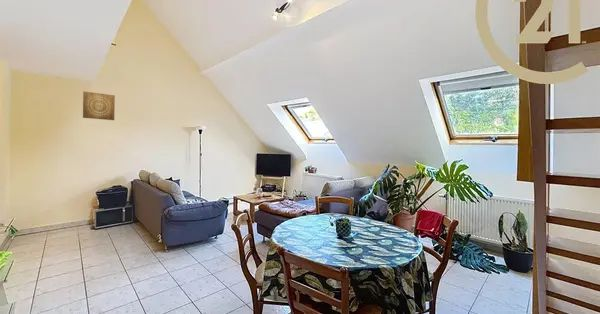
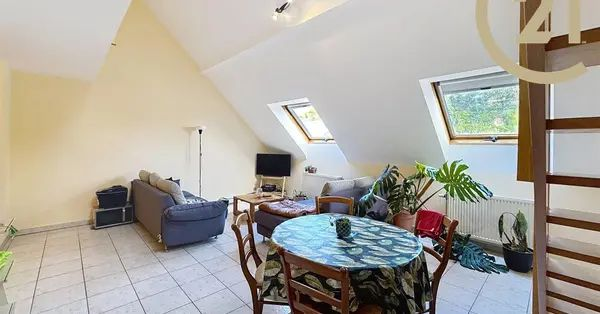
- wall art [82,90,116,121]
